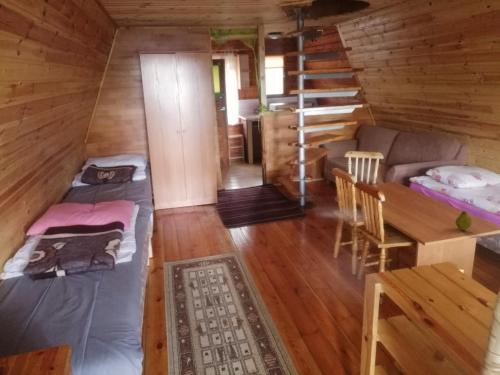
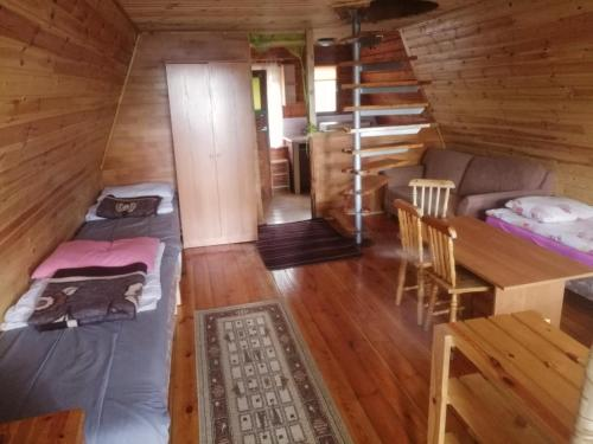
- fruit [455,210,473,231]
